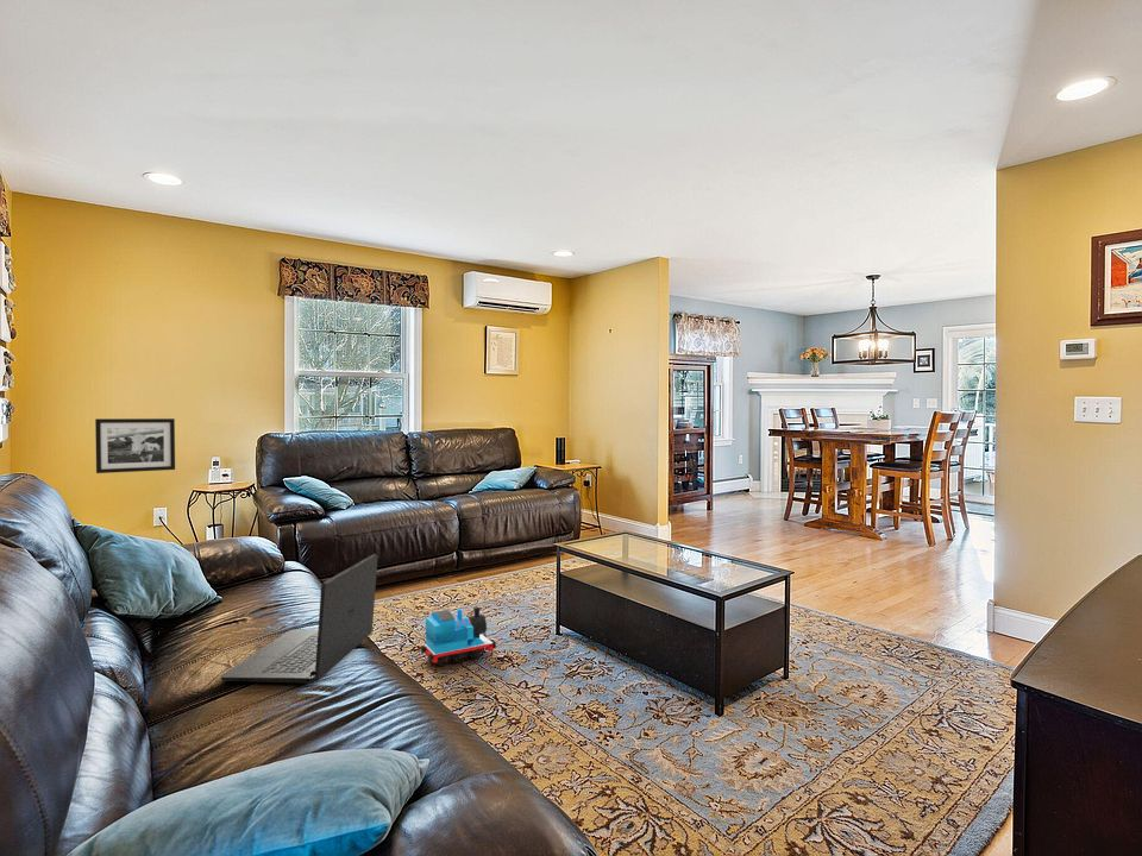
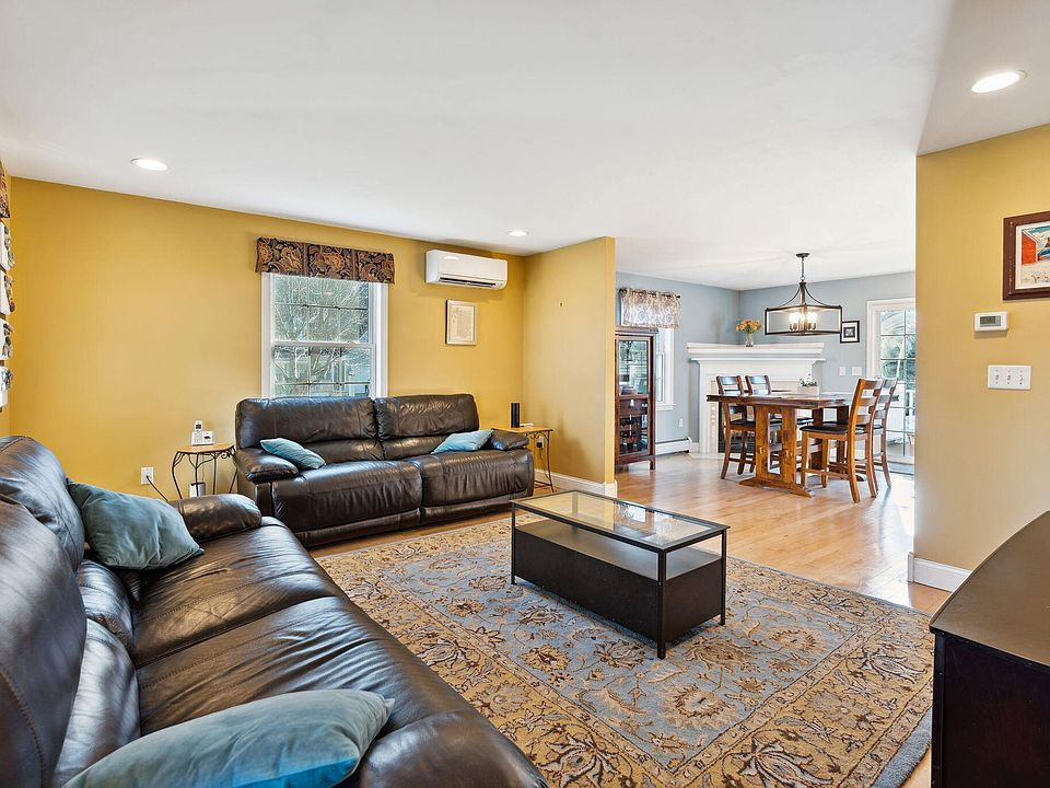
- picture frame [94,417,176,474]
- toy train [420,605,497,667]
- laptop [220,553,378,685]
